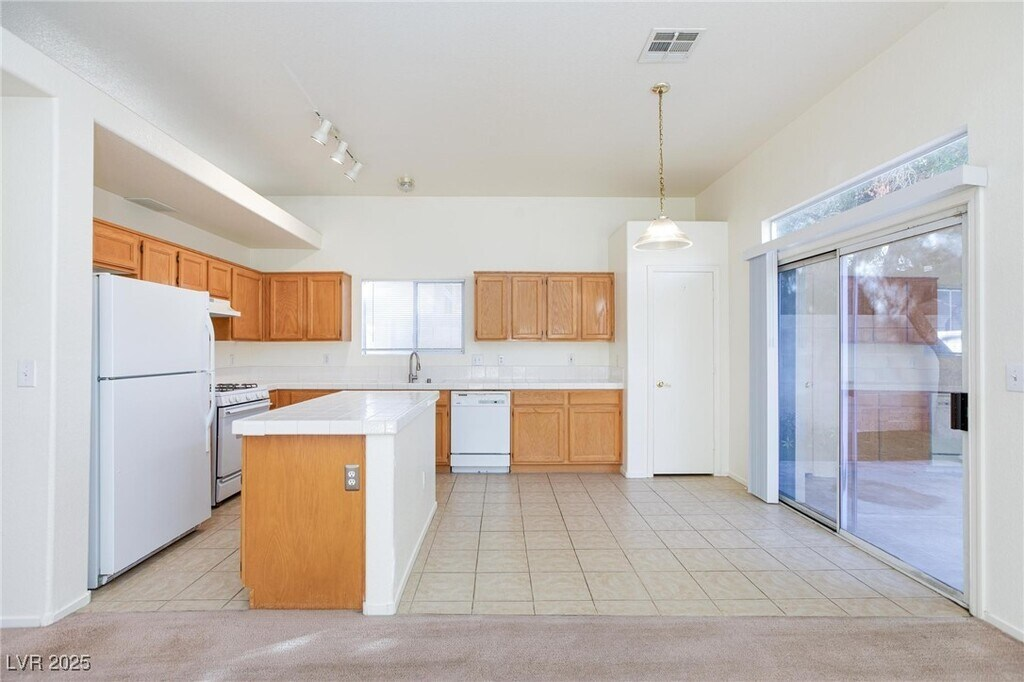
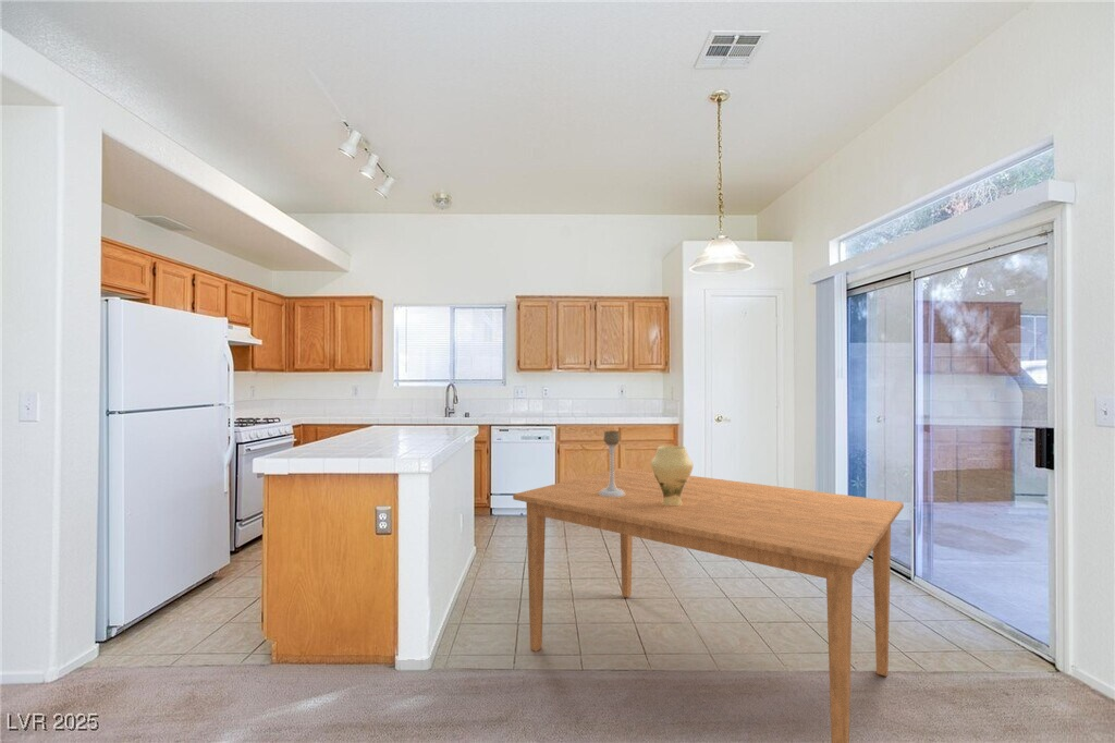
+ dining table [512,466,905,743]
+ candle holder [599,429,625,497]
+ vase [650,444,694,507]
